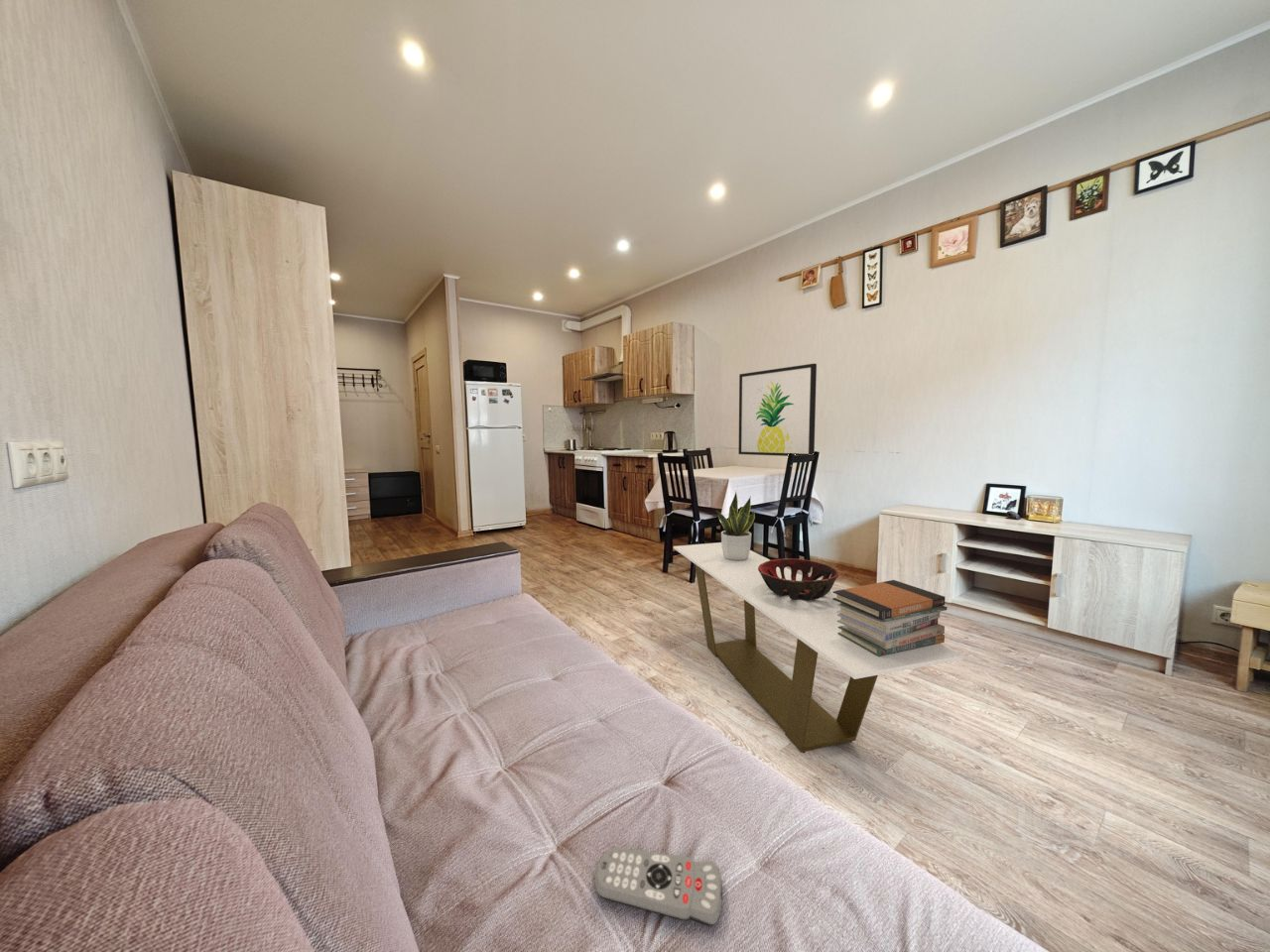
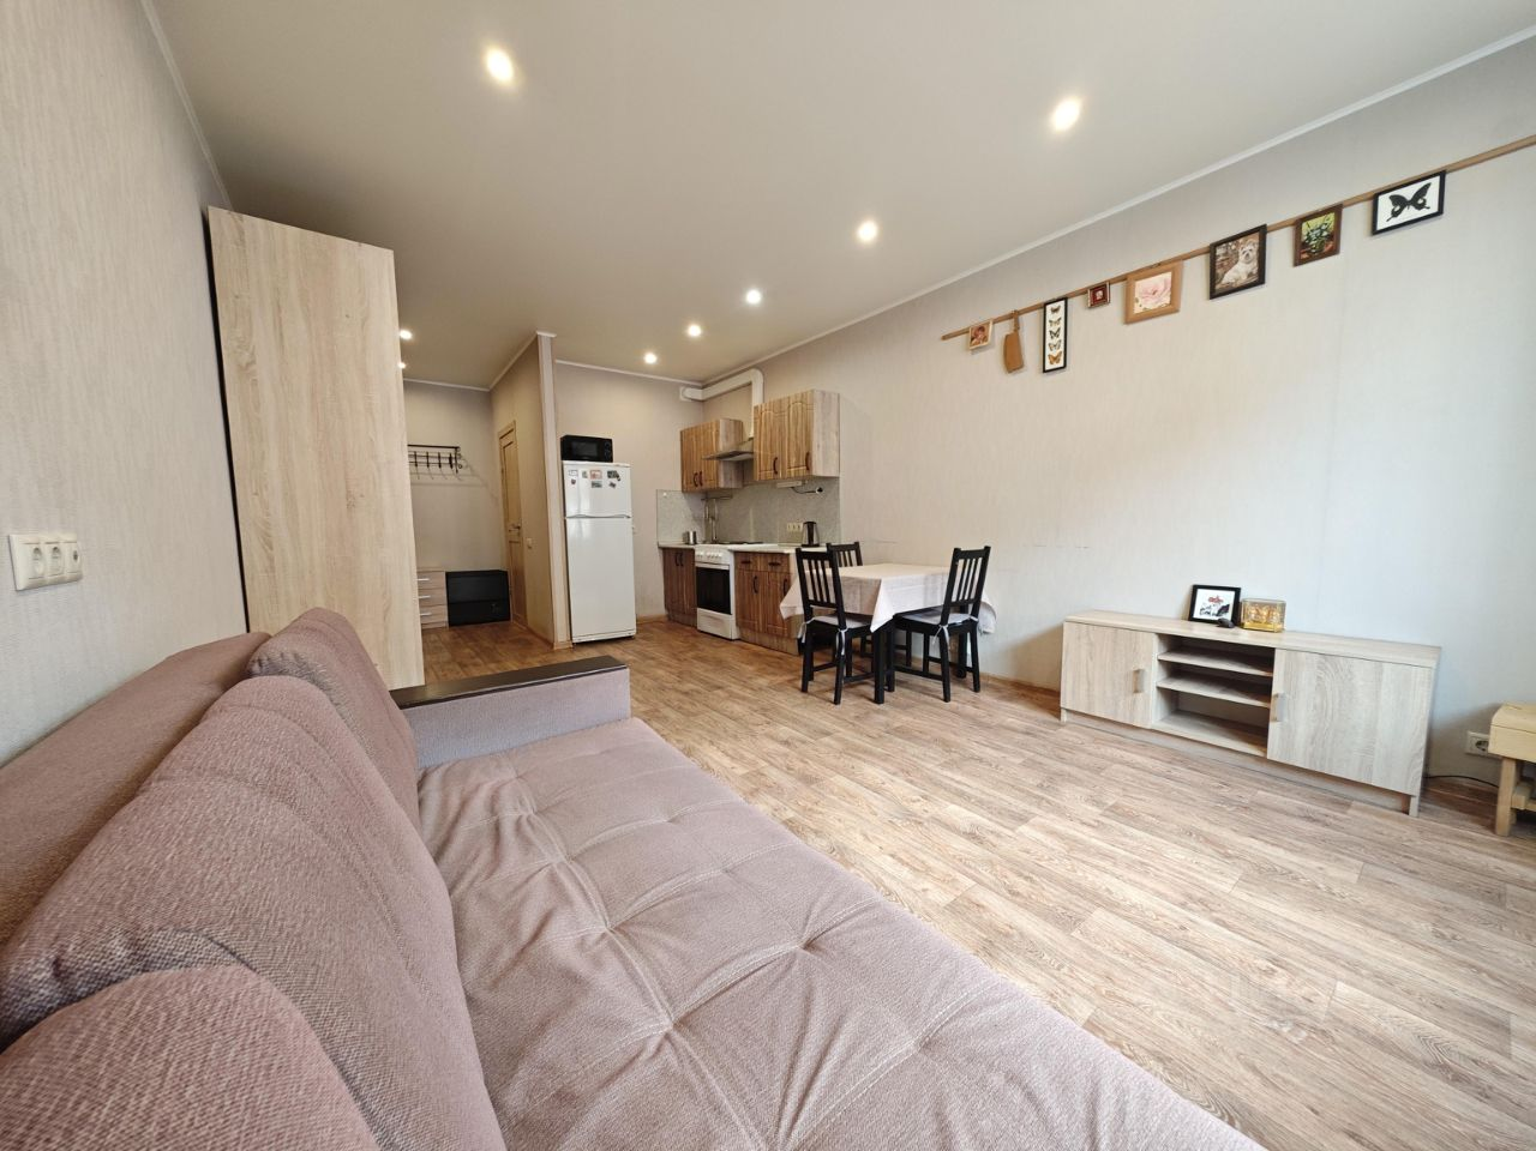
- remote control [593,847,723,926]
- wall art [737,363,818,457]
- decorative bowl [758,557,839,600]
- potted plant [715,492,756,560]
- book stack [832,579,949,656]
- coffee table [673,541,964,754]
